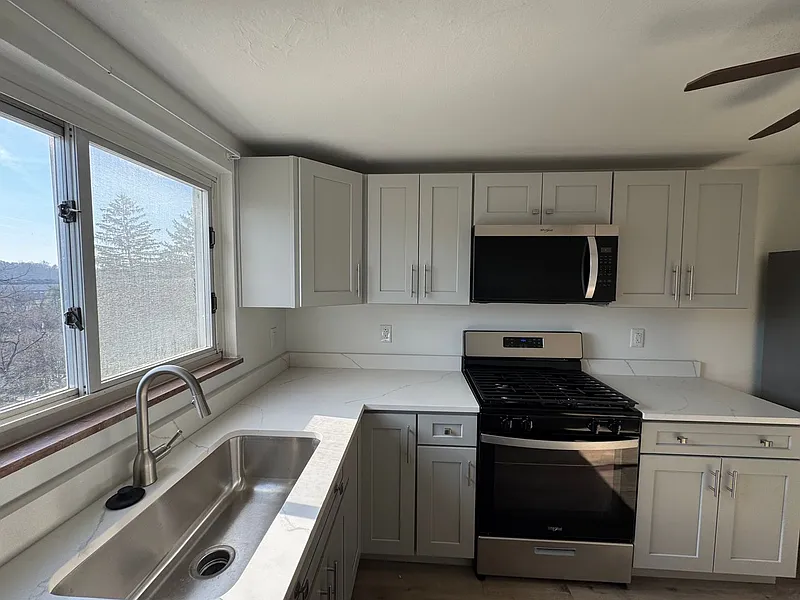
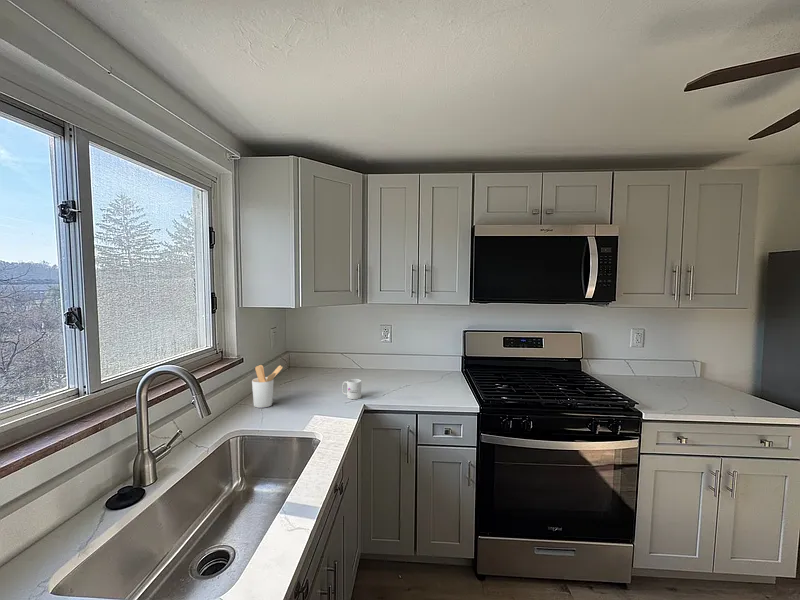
+ utensil holder [251,364,283,409]
+ mug [341,378,362,400]
